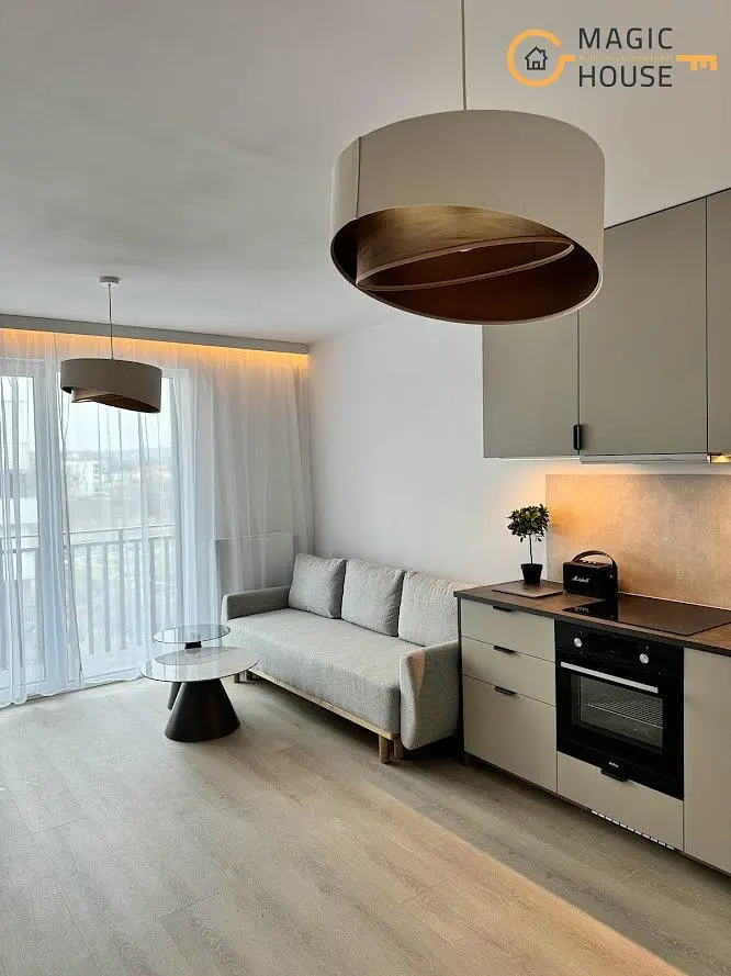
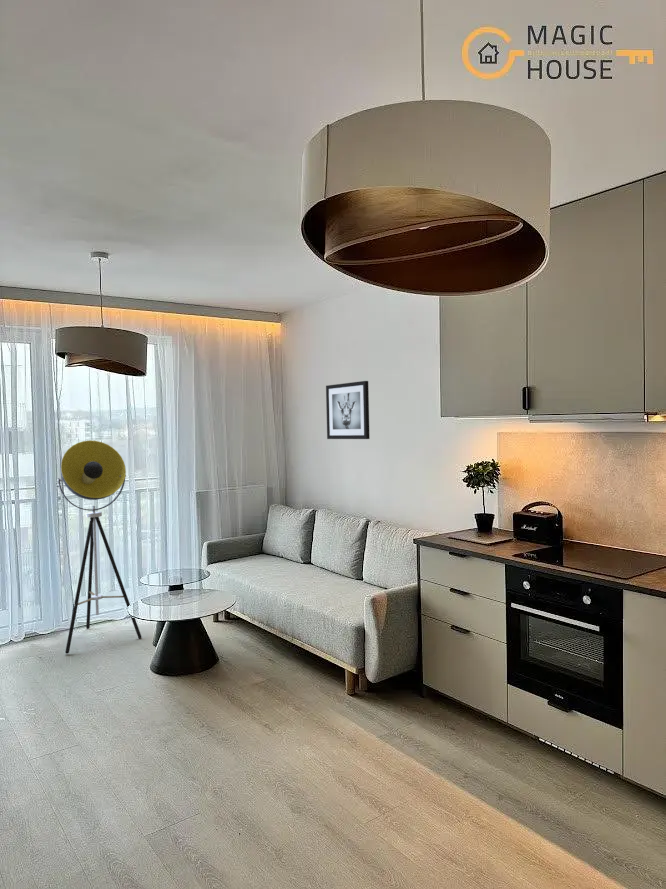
+ floor lamp [57,439,143,655]
+ wall art [325,380,371,440]
